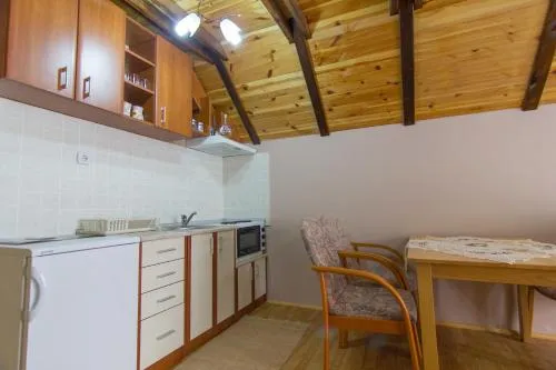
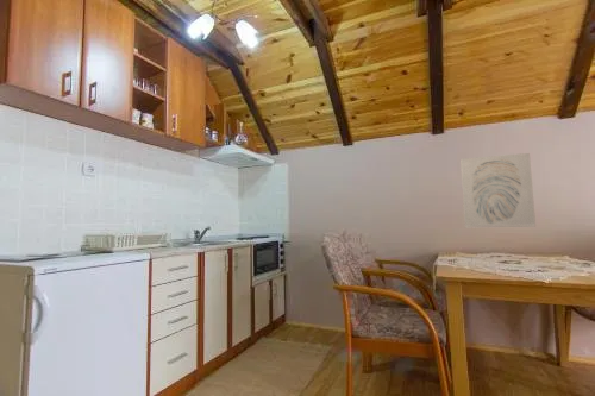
+ wall art [459,152,537,230]
